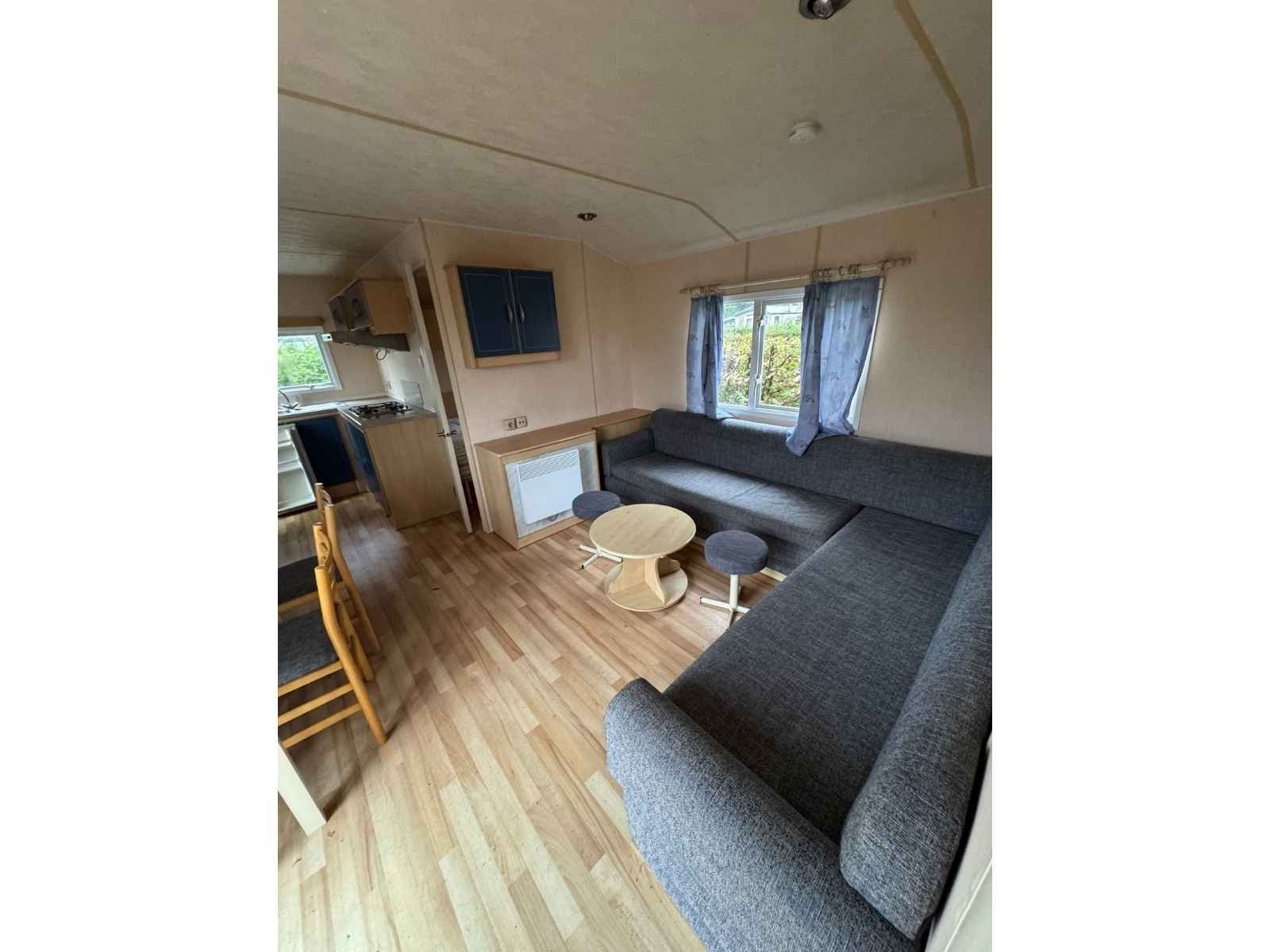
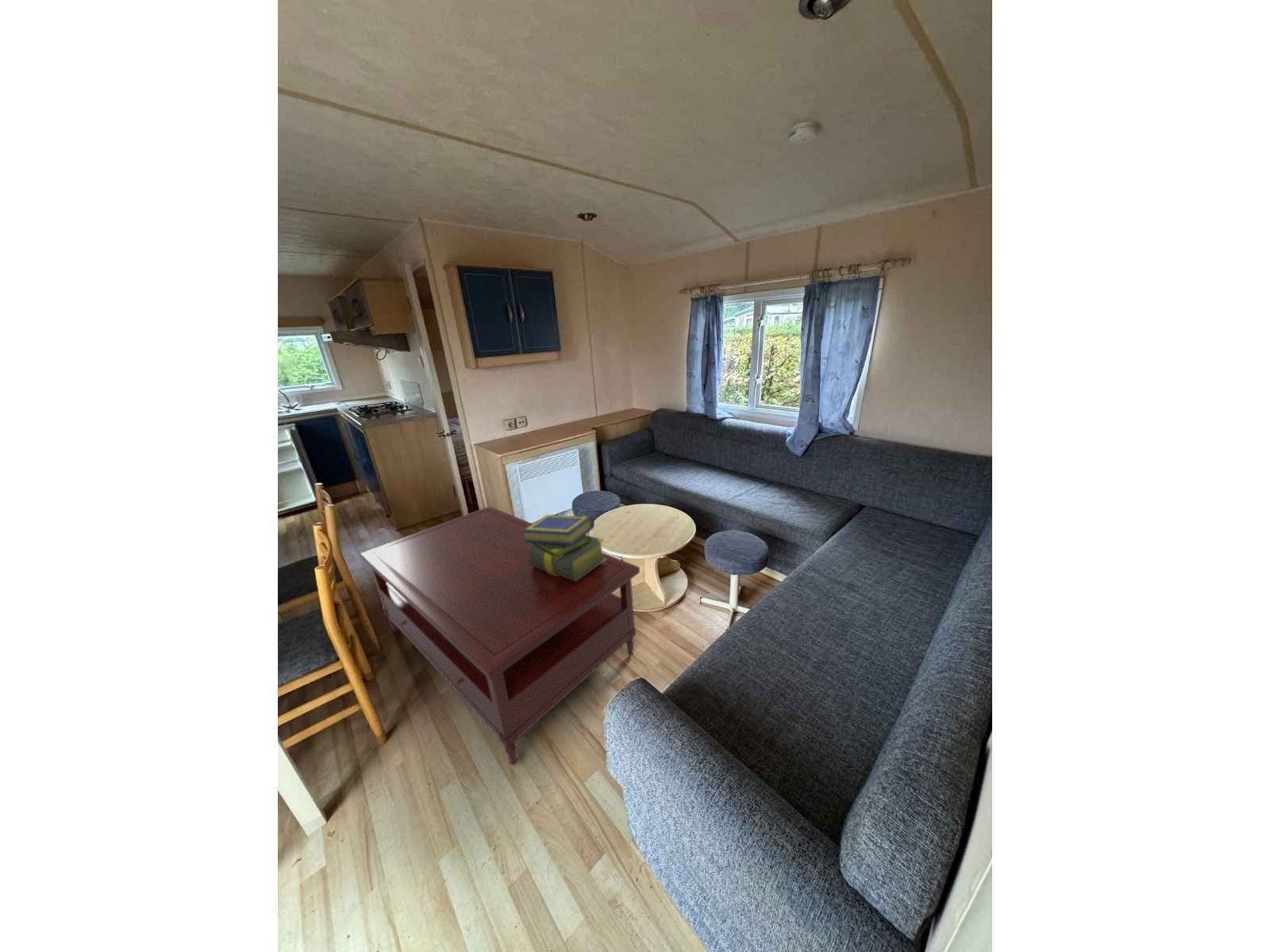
+ coffee table [360,505,641,766]
+ stack of books [521,514,606,581]
